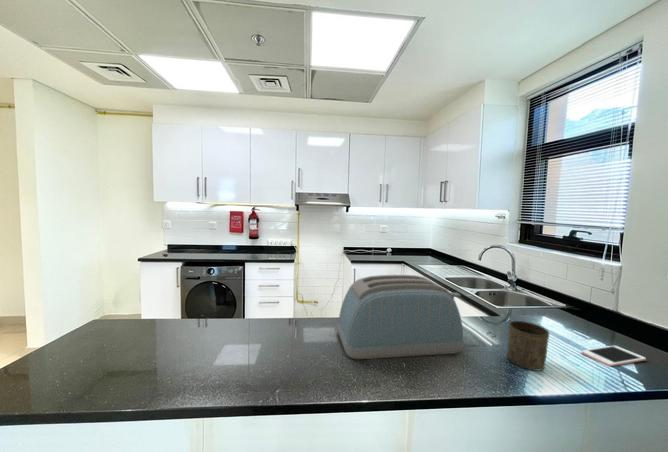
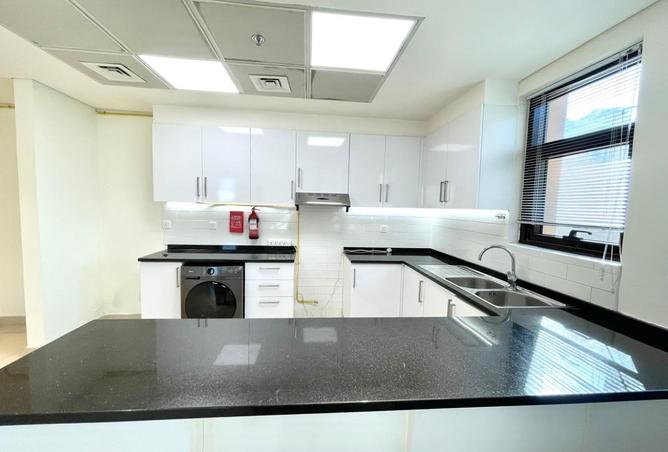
- toaster [336,274,465,360]
- cup [506,320,550,372]
- cell phone [580,345,647,367]
